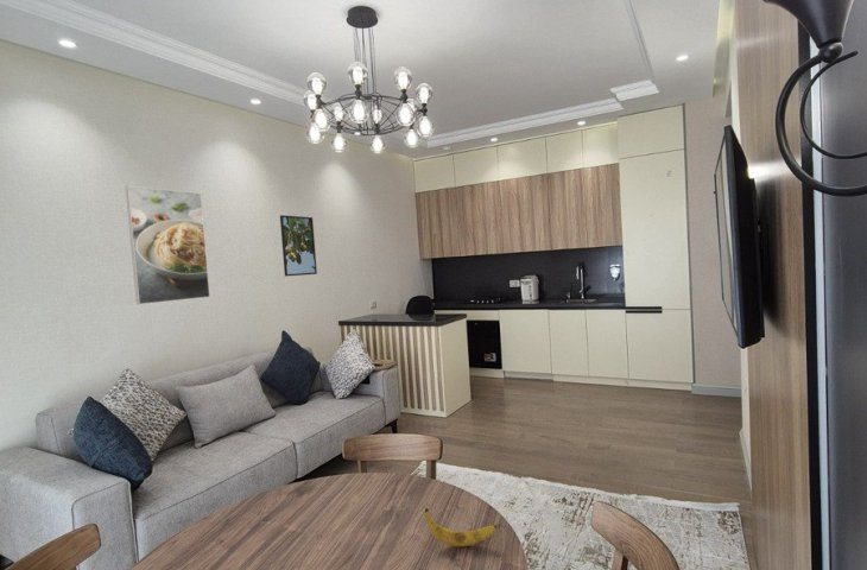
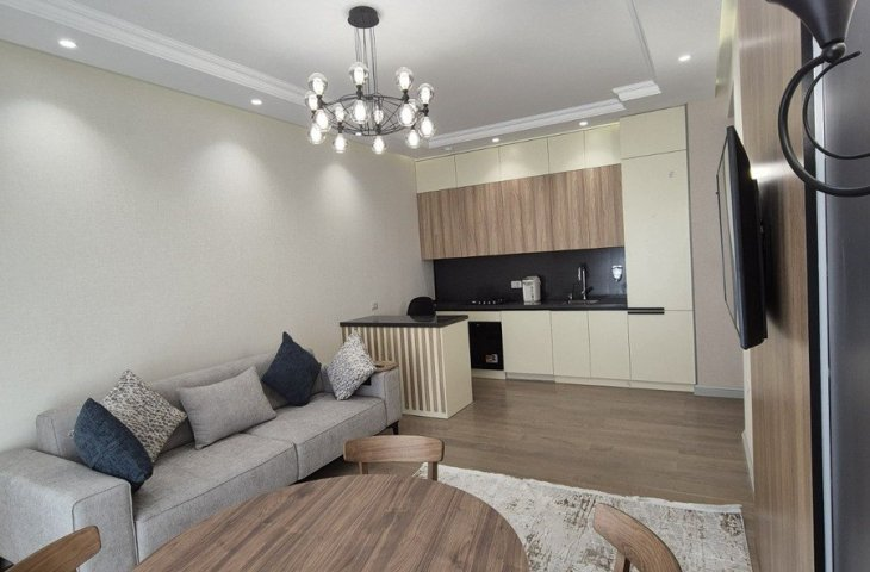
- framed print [279,214,318,278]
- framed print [125,184,211,305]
- banana [424,507,498,547]
